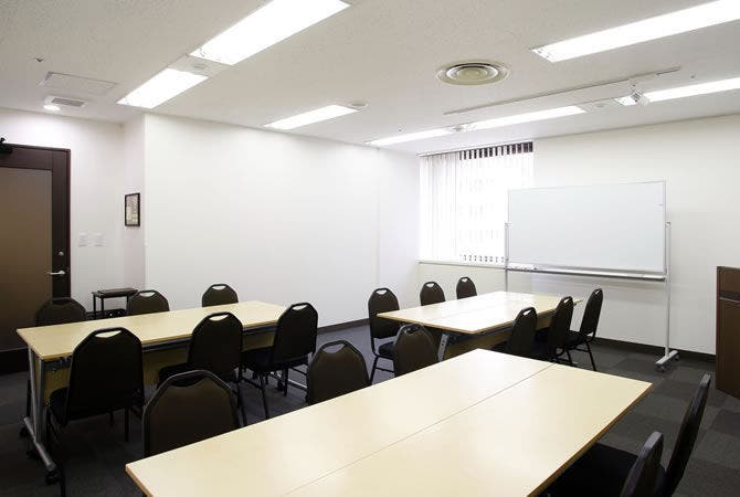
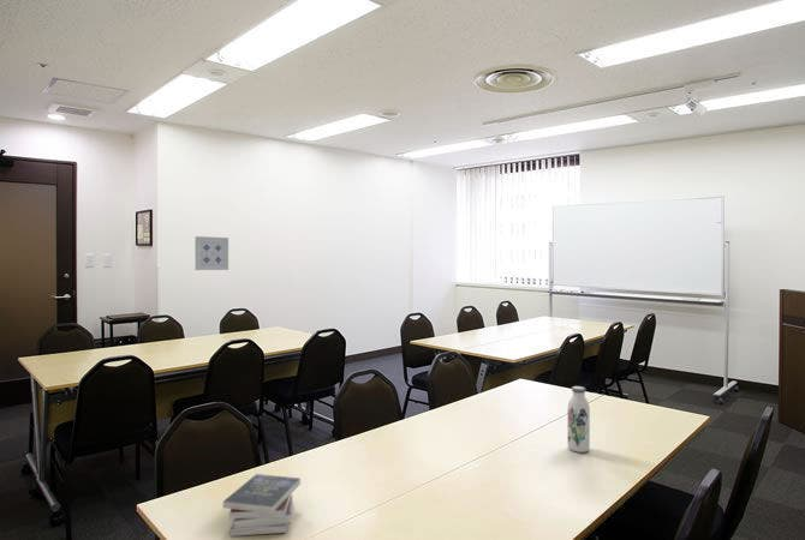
+ book [222,473,302,538]
+ wall art [193,235,229,271]
+ water bottle [566,385,591,454]
